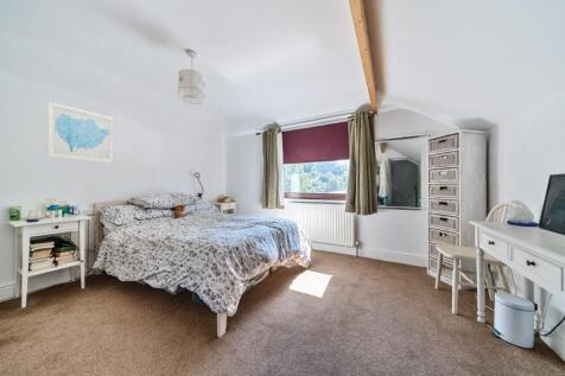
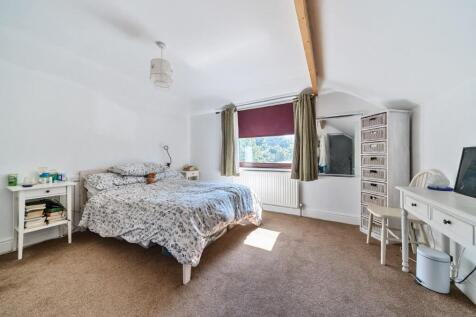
- wall art [46,101,115,164]
